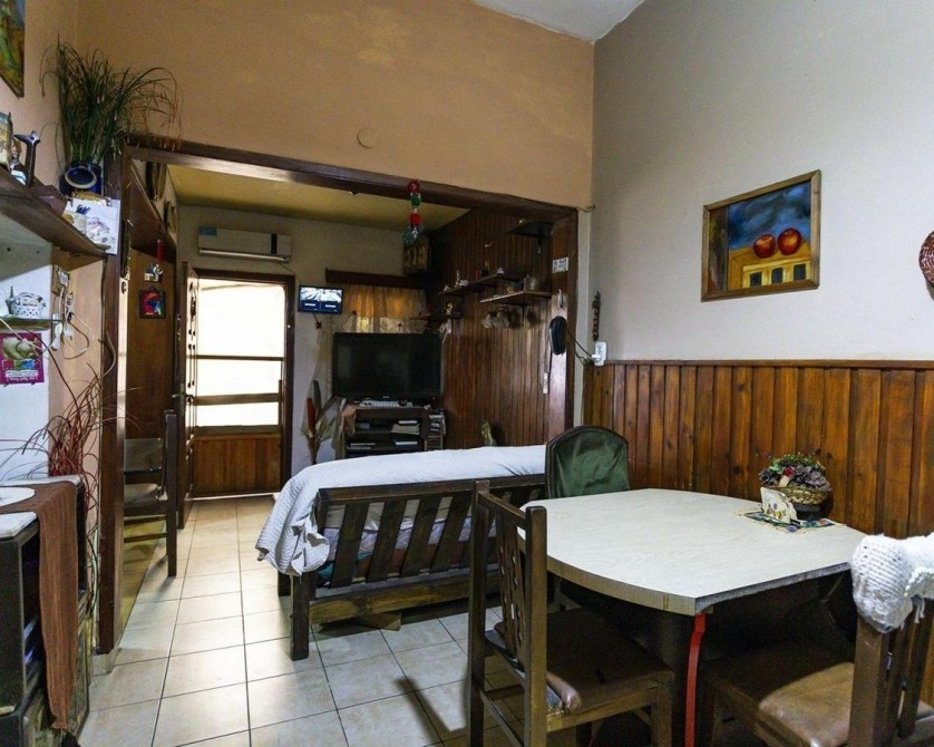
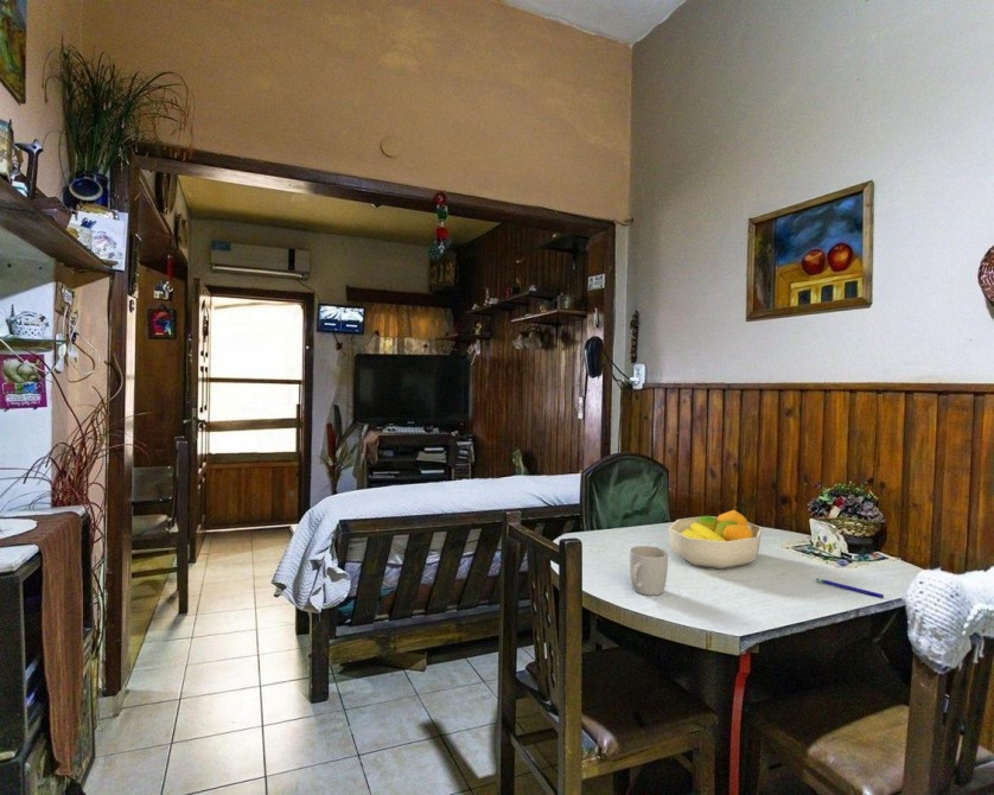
+ pen [815,578,885,599]
+ mug [629,545,669,597]
+ fruit bowl [667,509,764,571]
